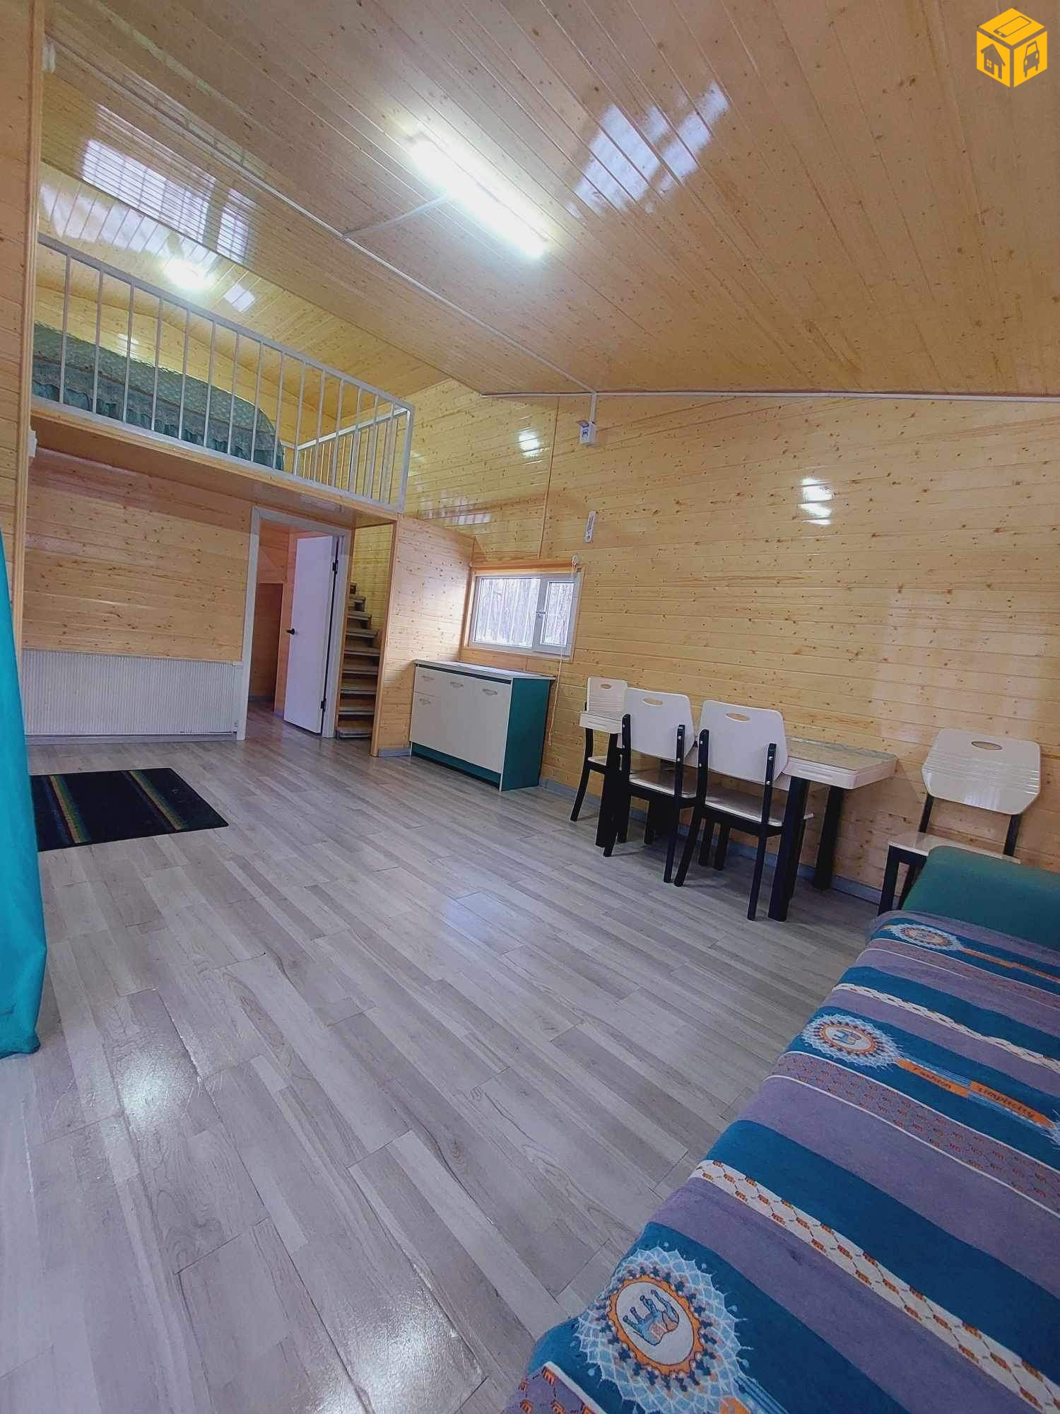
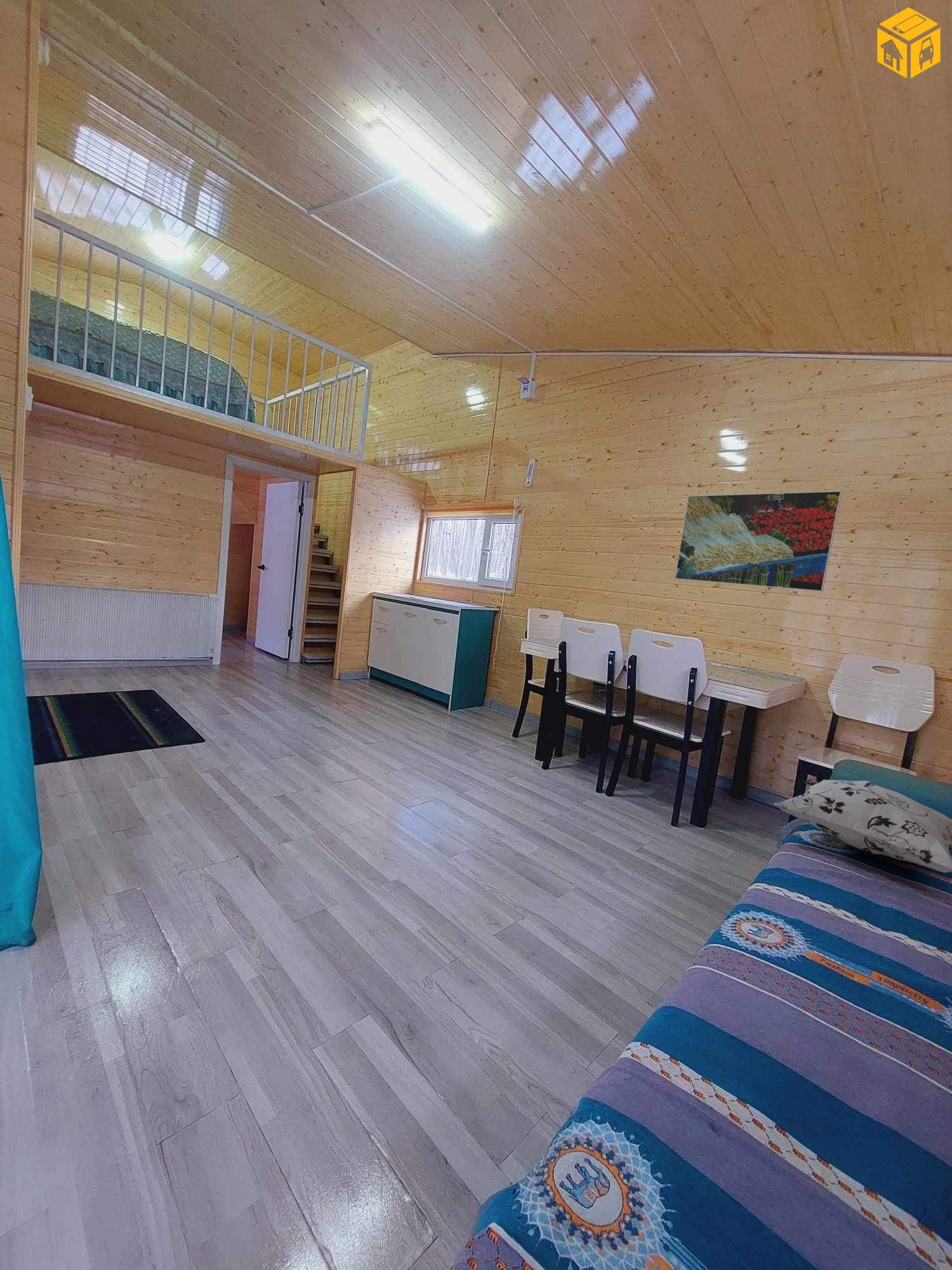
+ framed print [674,490,843,592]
+ decorative pillow [773,779,952,873]
